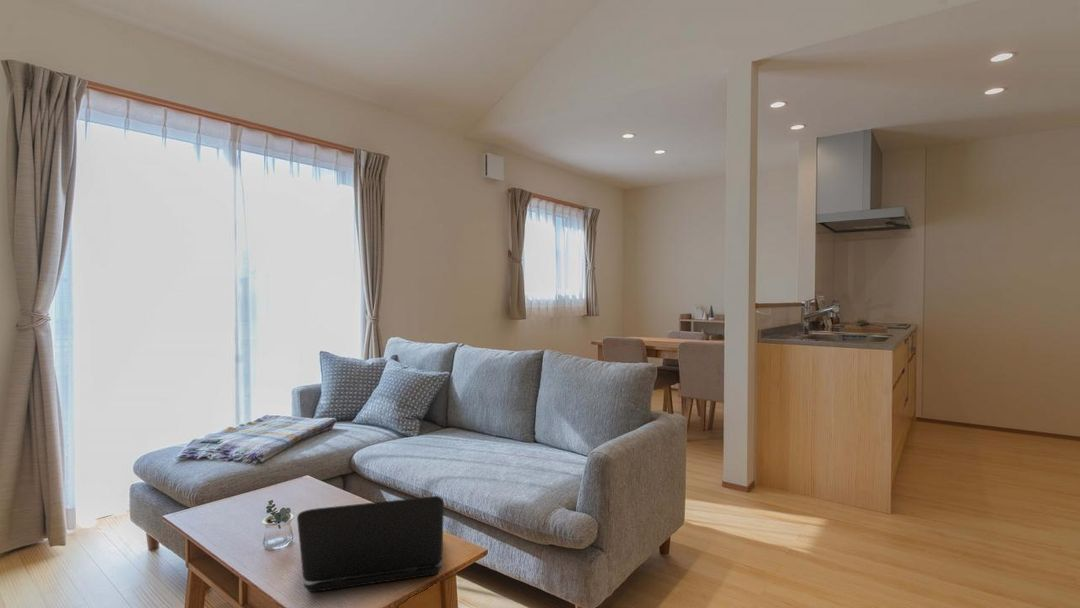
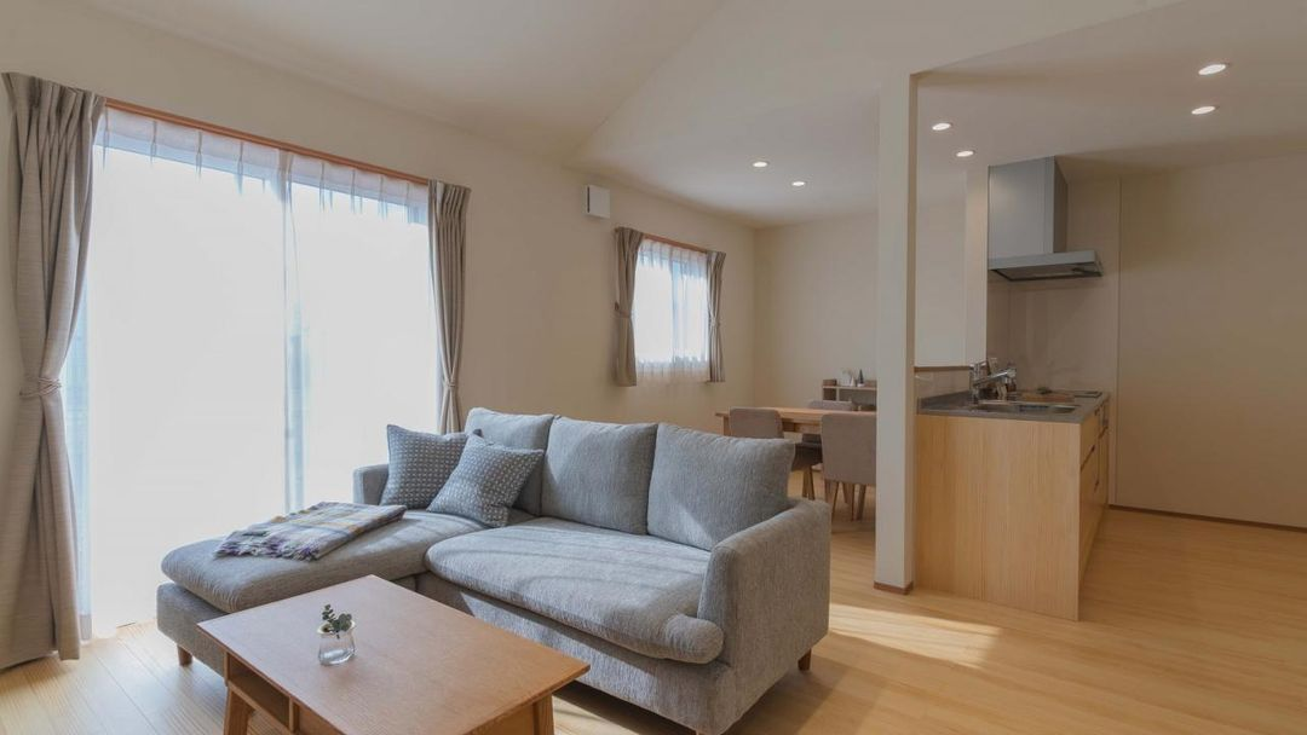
- laptop [296,495,445,593]
